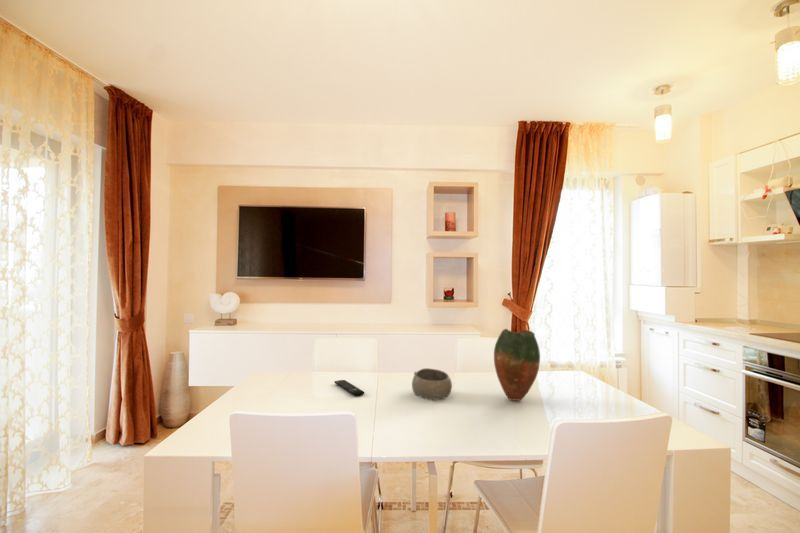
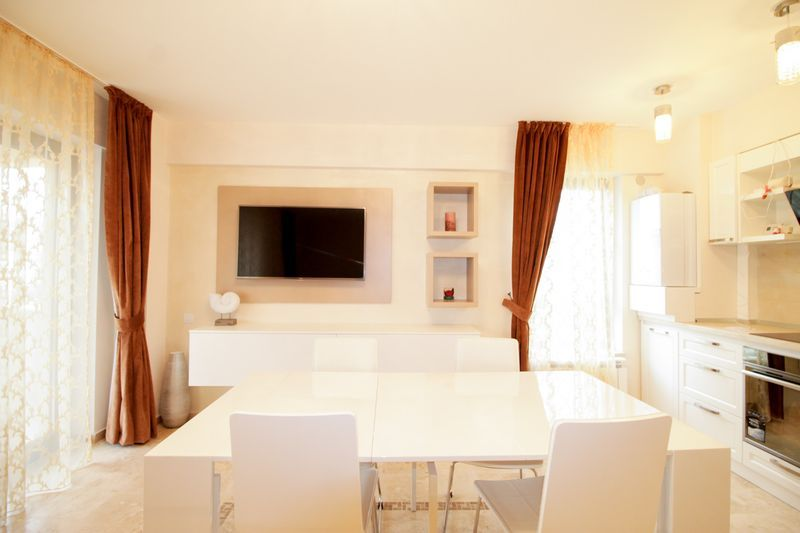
- vase [493,328,541,401]
- bowl [411,367,453,401]
- remote control [334,379,365,397]
